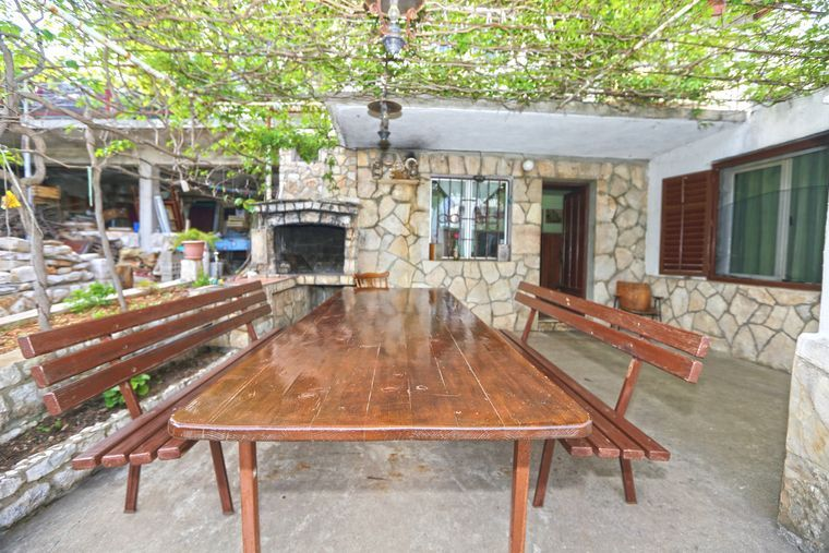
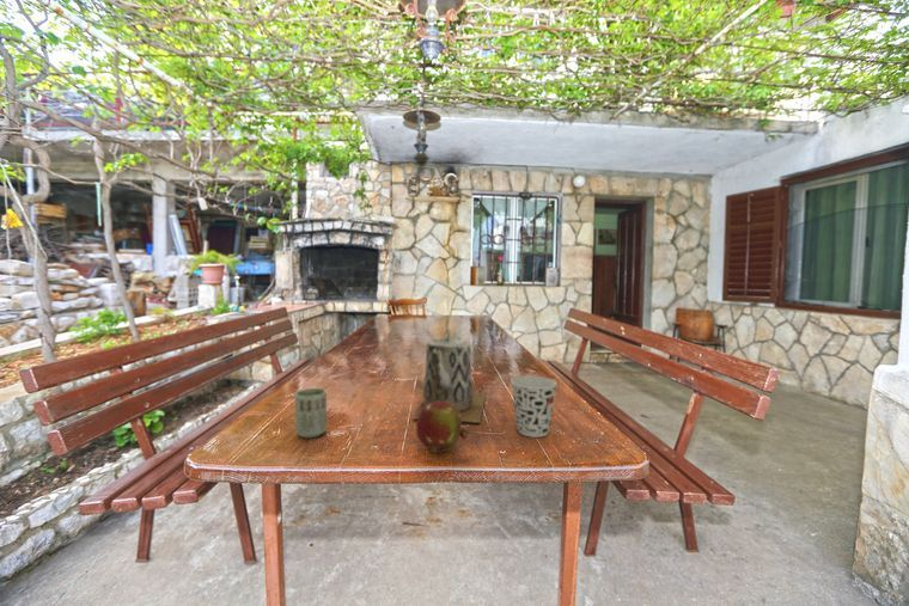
+ cup [293,387,328,439]
+ cup [510,374,559,439]
+ fruit [415,402,471,454]
+ teapot [411,328,487,424]
